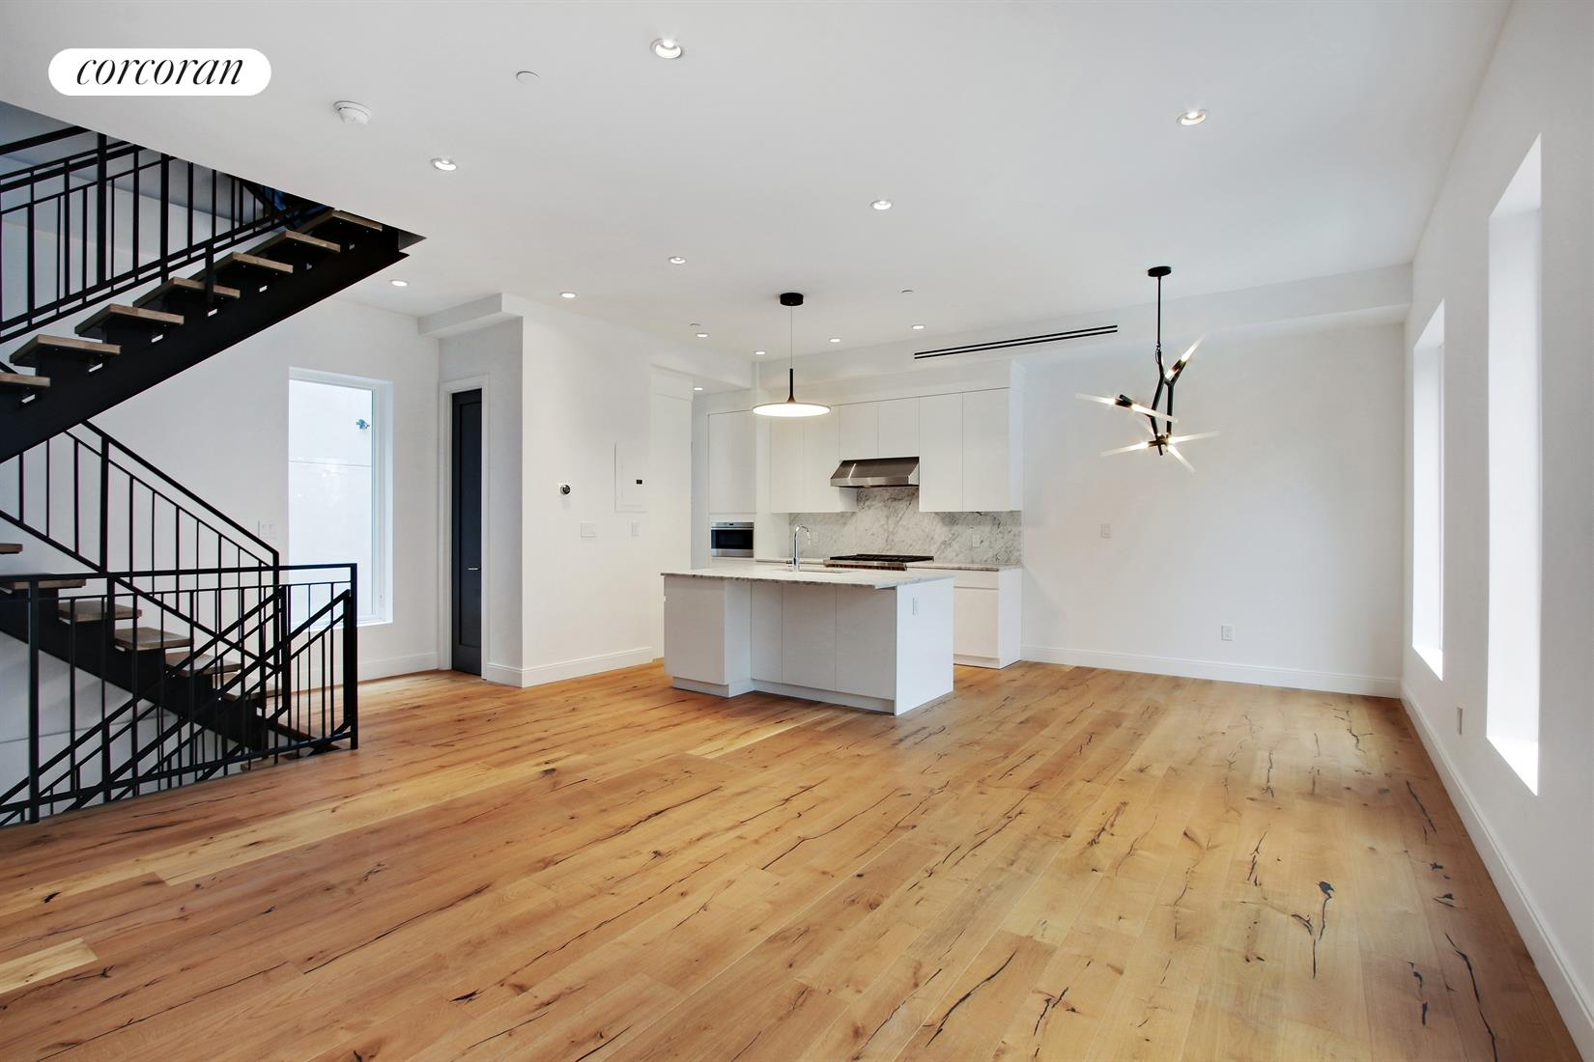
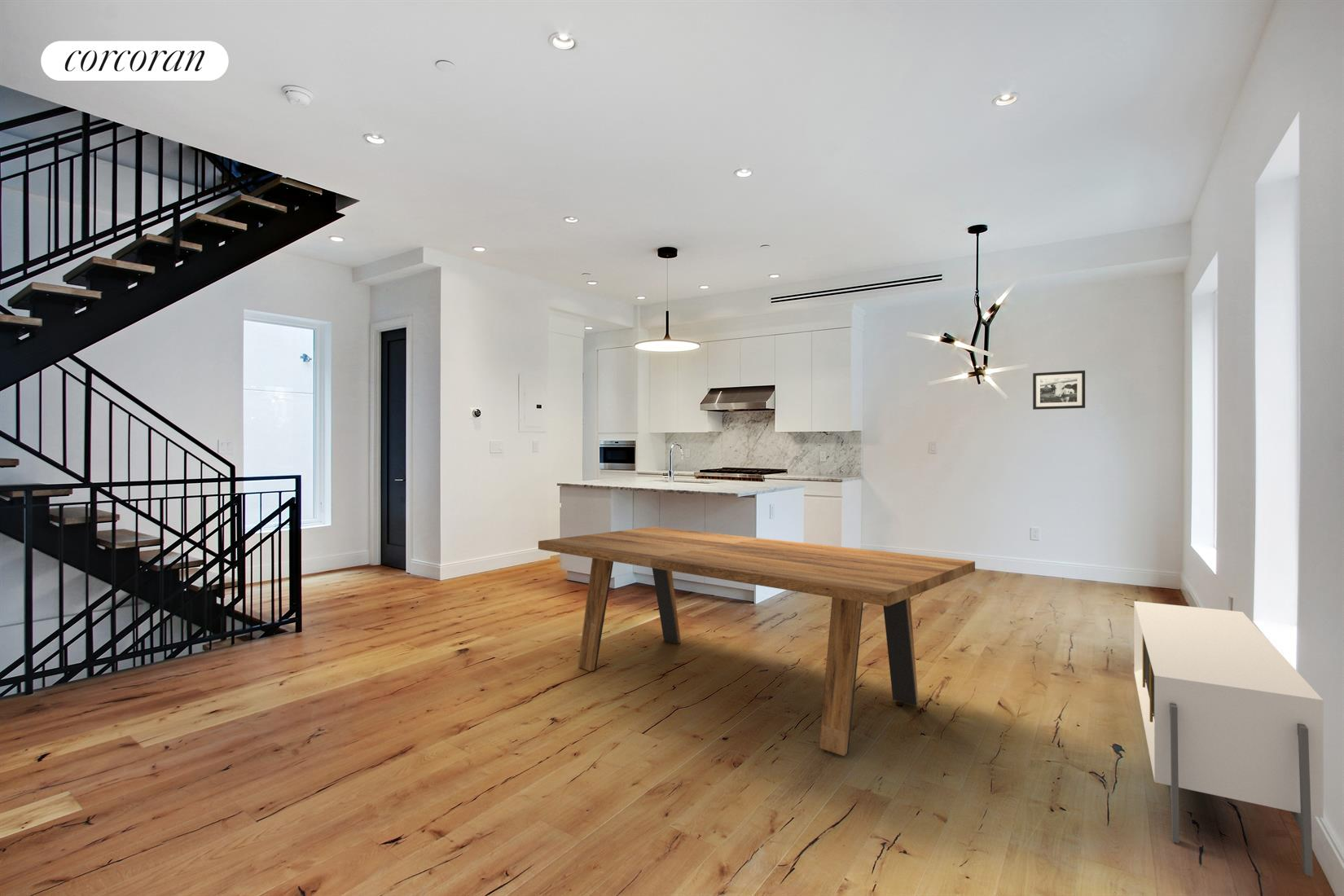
+ media console [1134,600,1324,877]
+ picture frame [1032,370,1086,411]
+ dining table [538,526,976,757]
